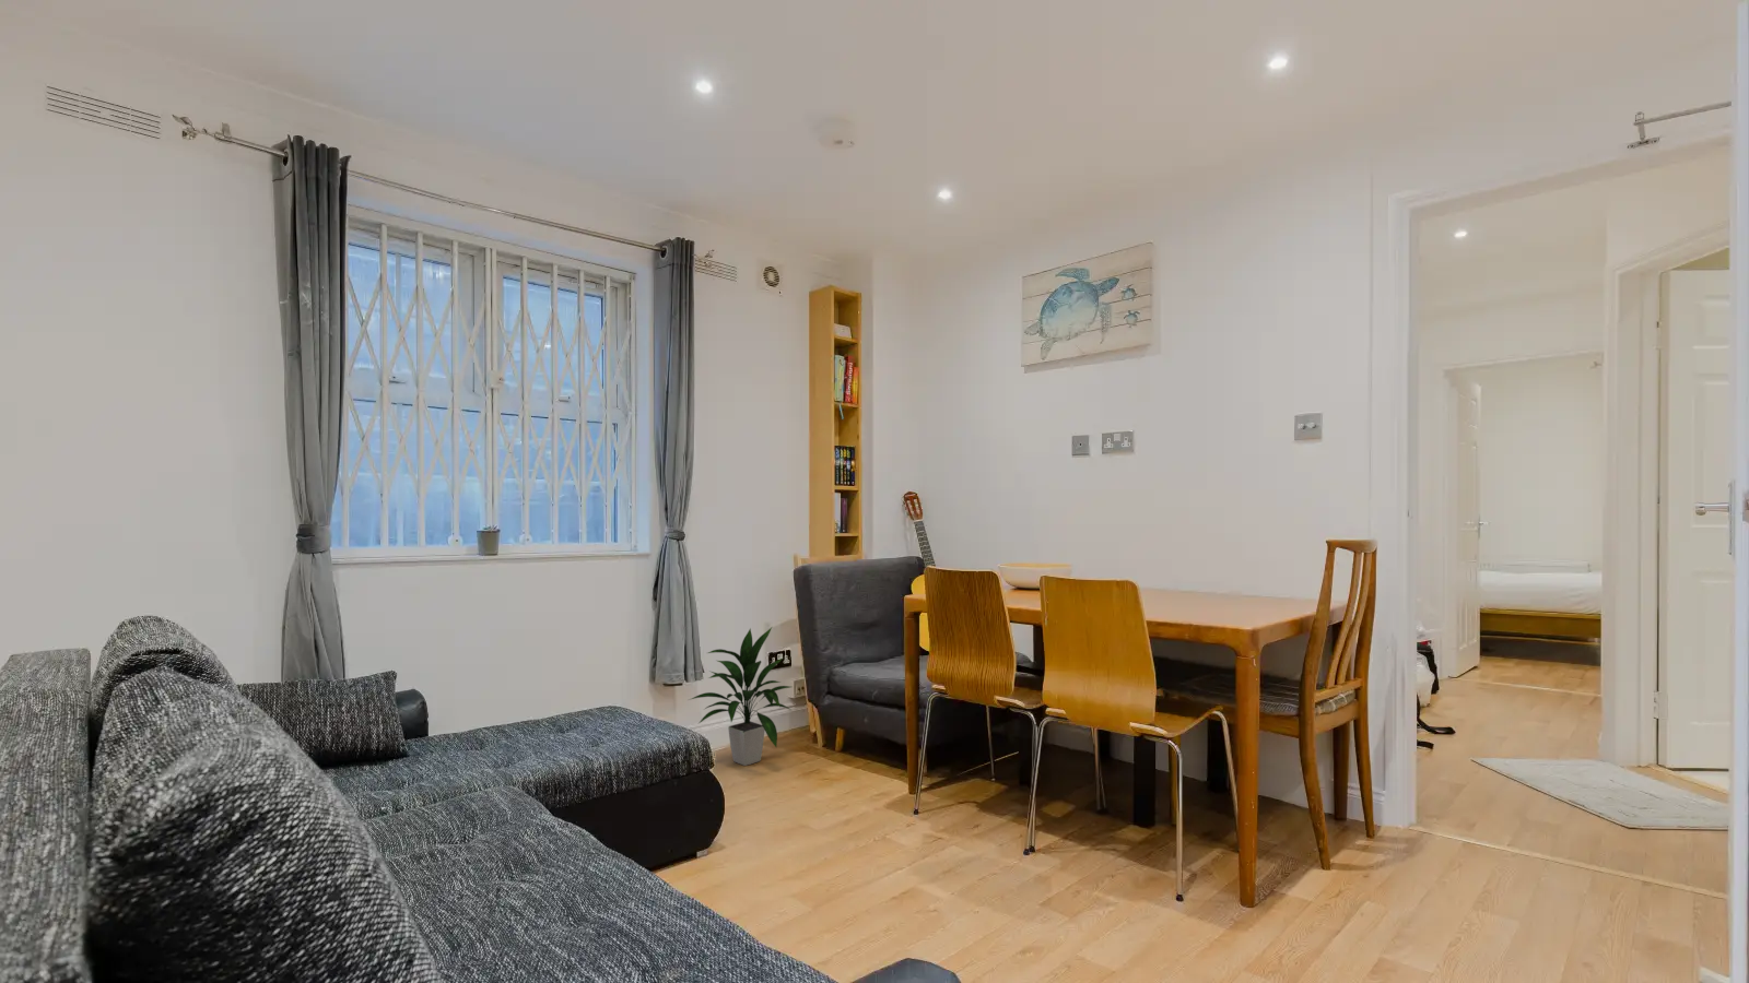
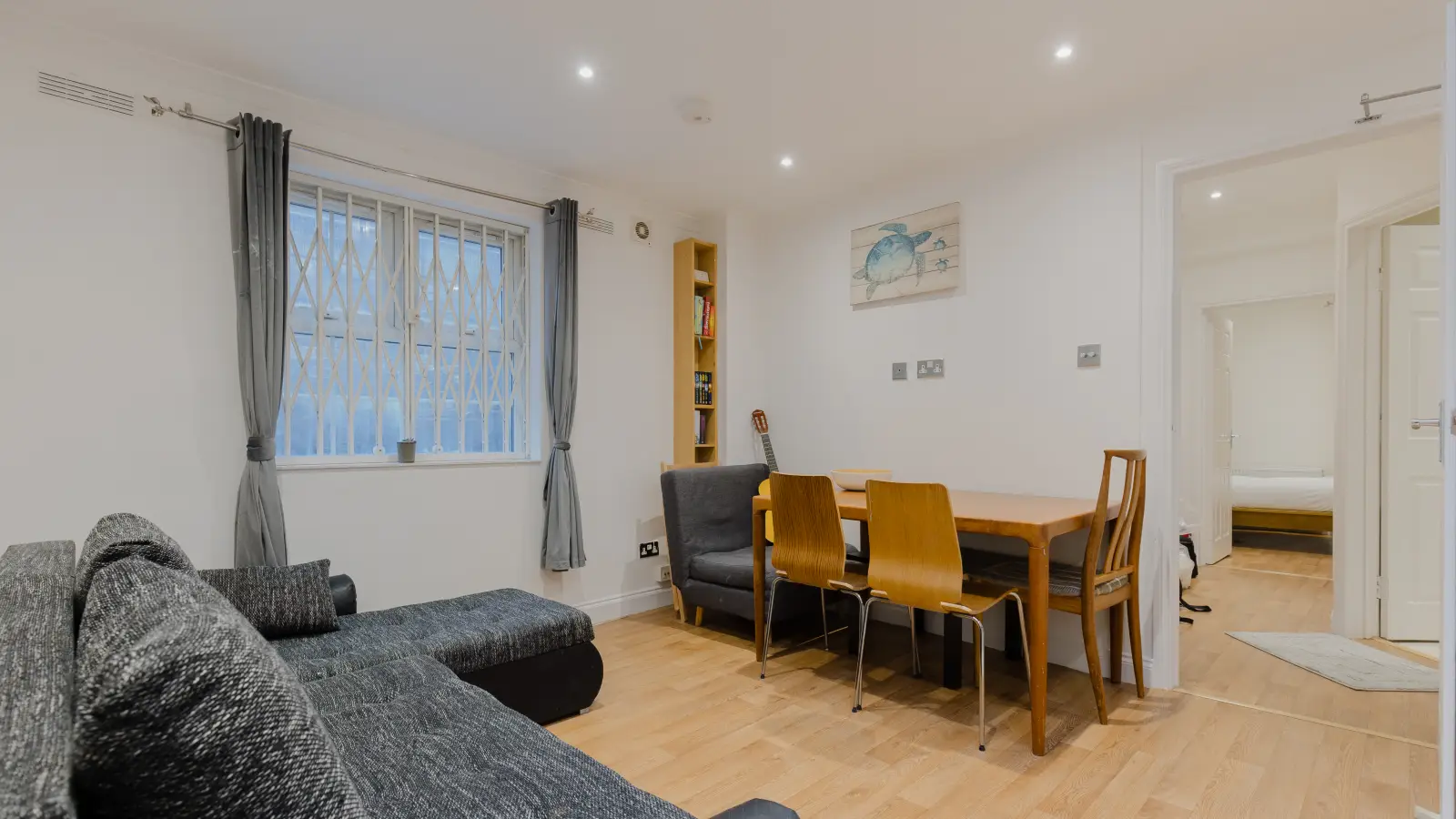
- indoor plant [687,627,793,767]
